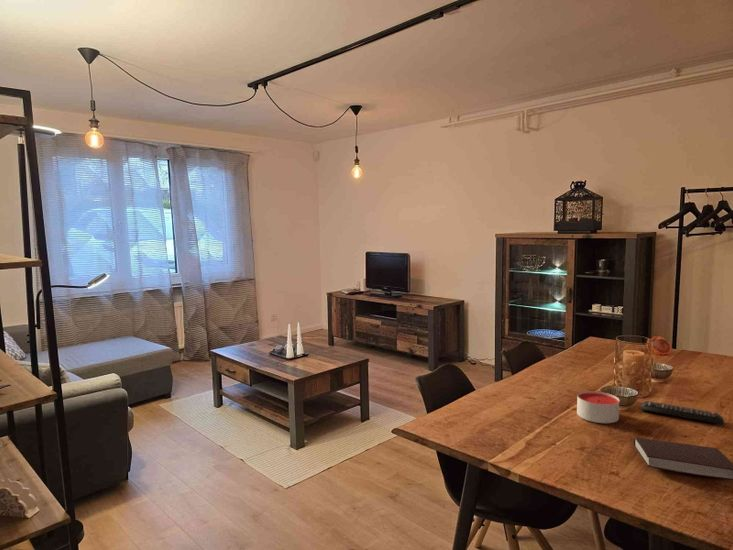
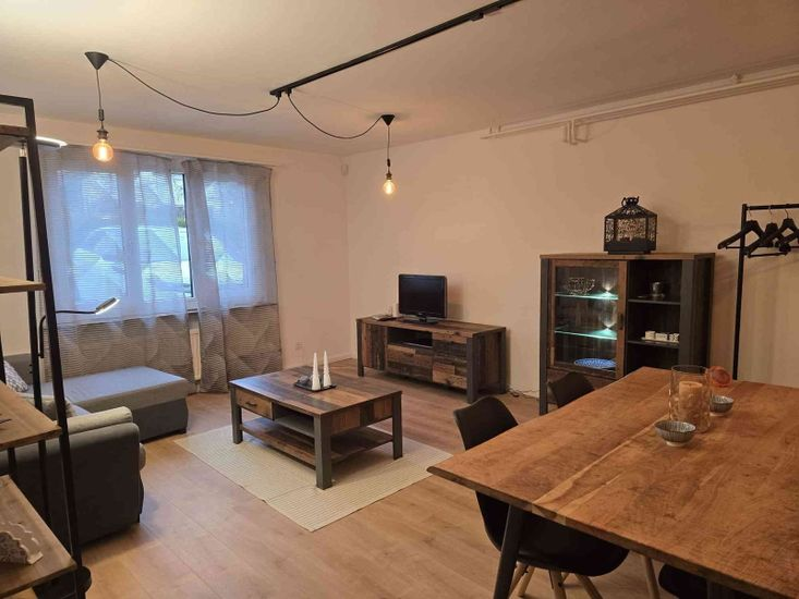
- book [633,436,733,481]
- candle [576,390,620,424]
- remote control [639,400,725,426]
